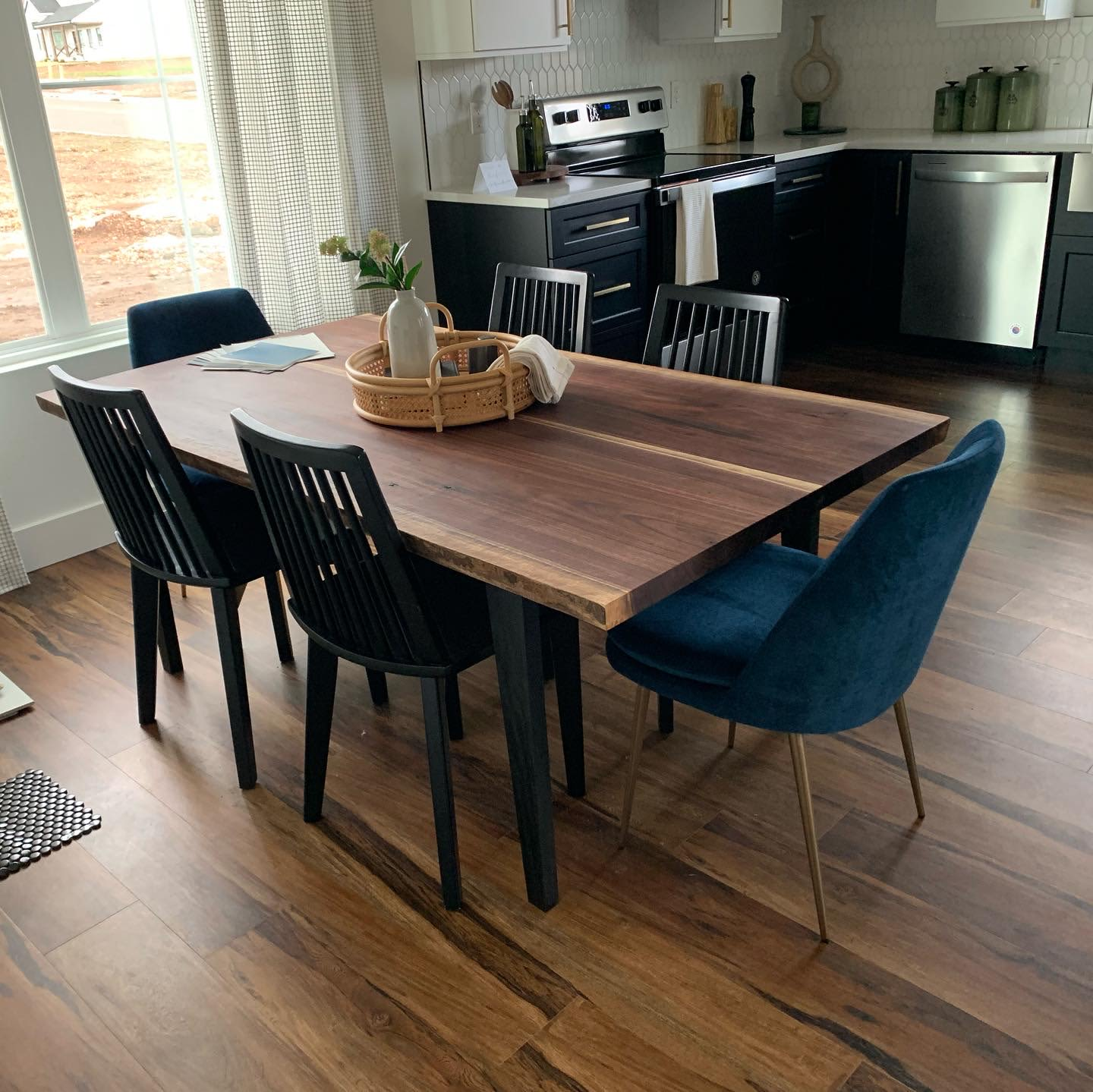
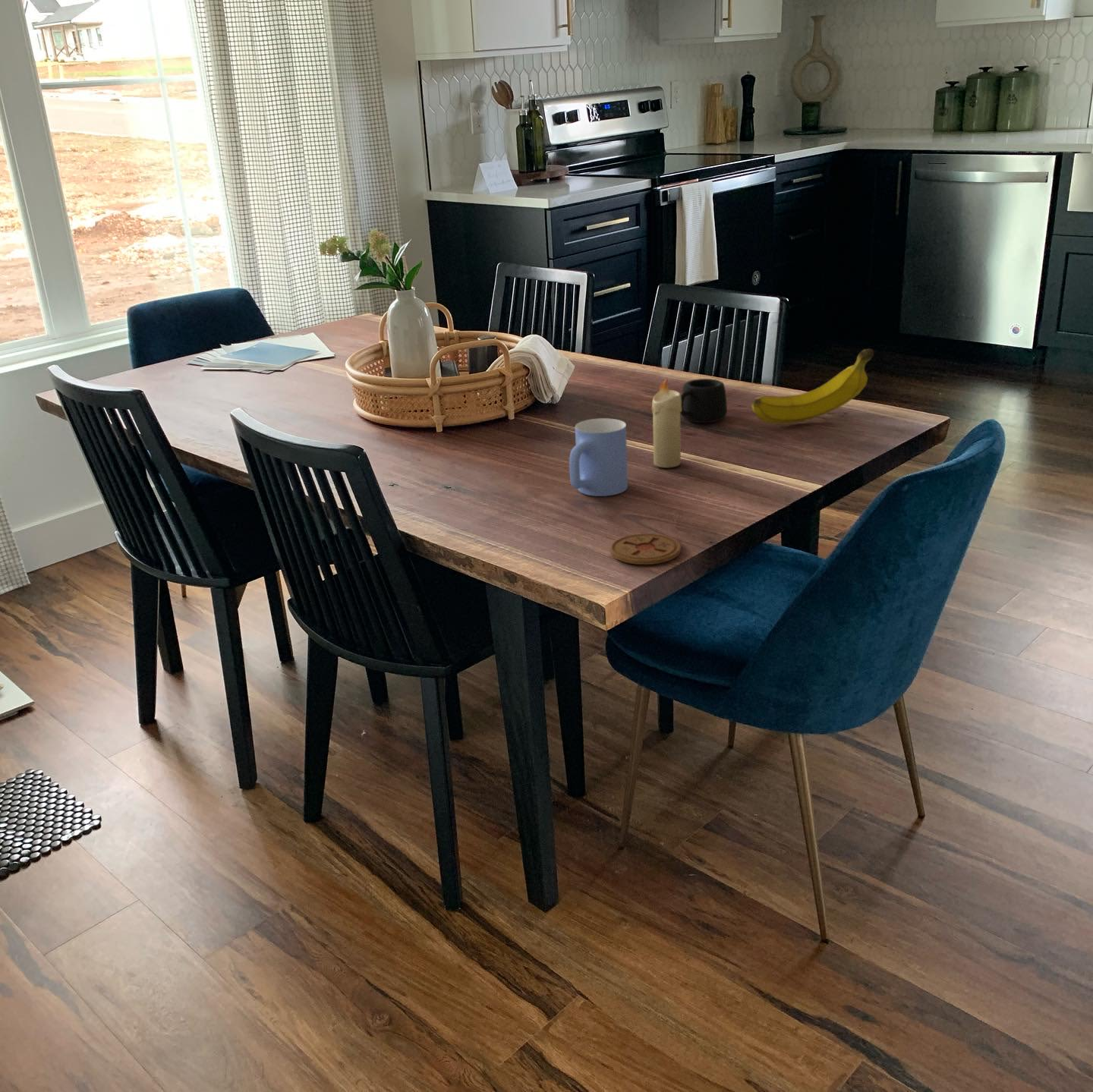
+ mug [569,417,628,497]
+ coaster [609,533,682,565]
+ mug [680,378,728,423]
+ candle [651,377,682,468]
+ fruit [751,348,874,425]
